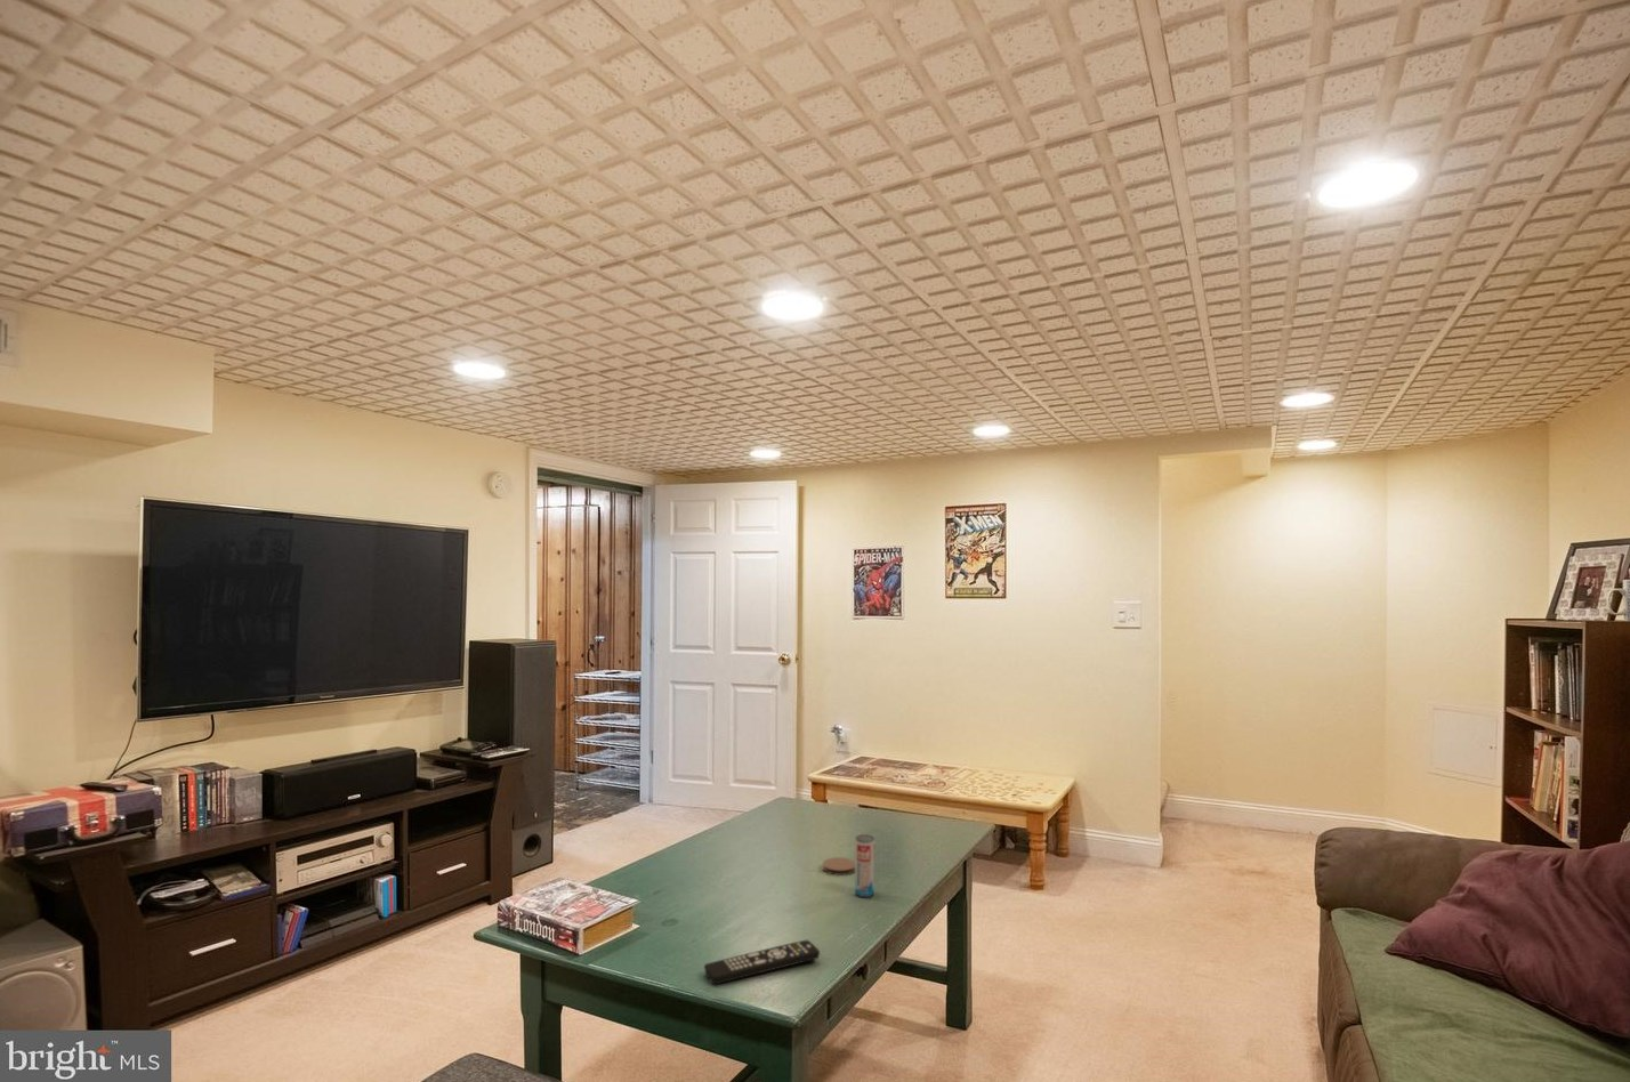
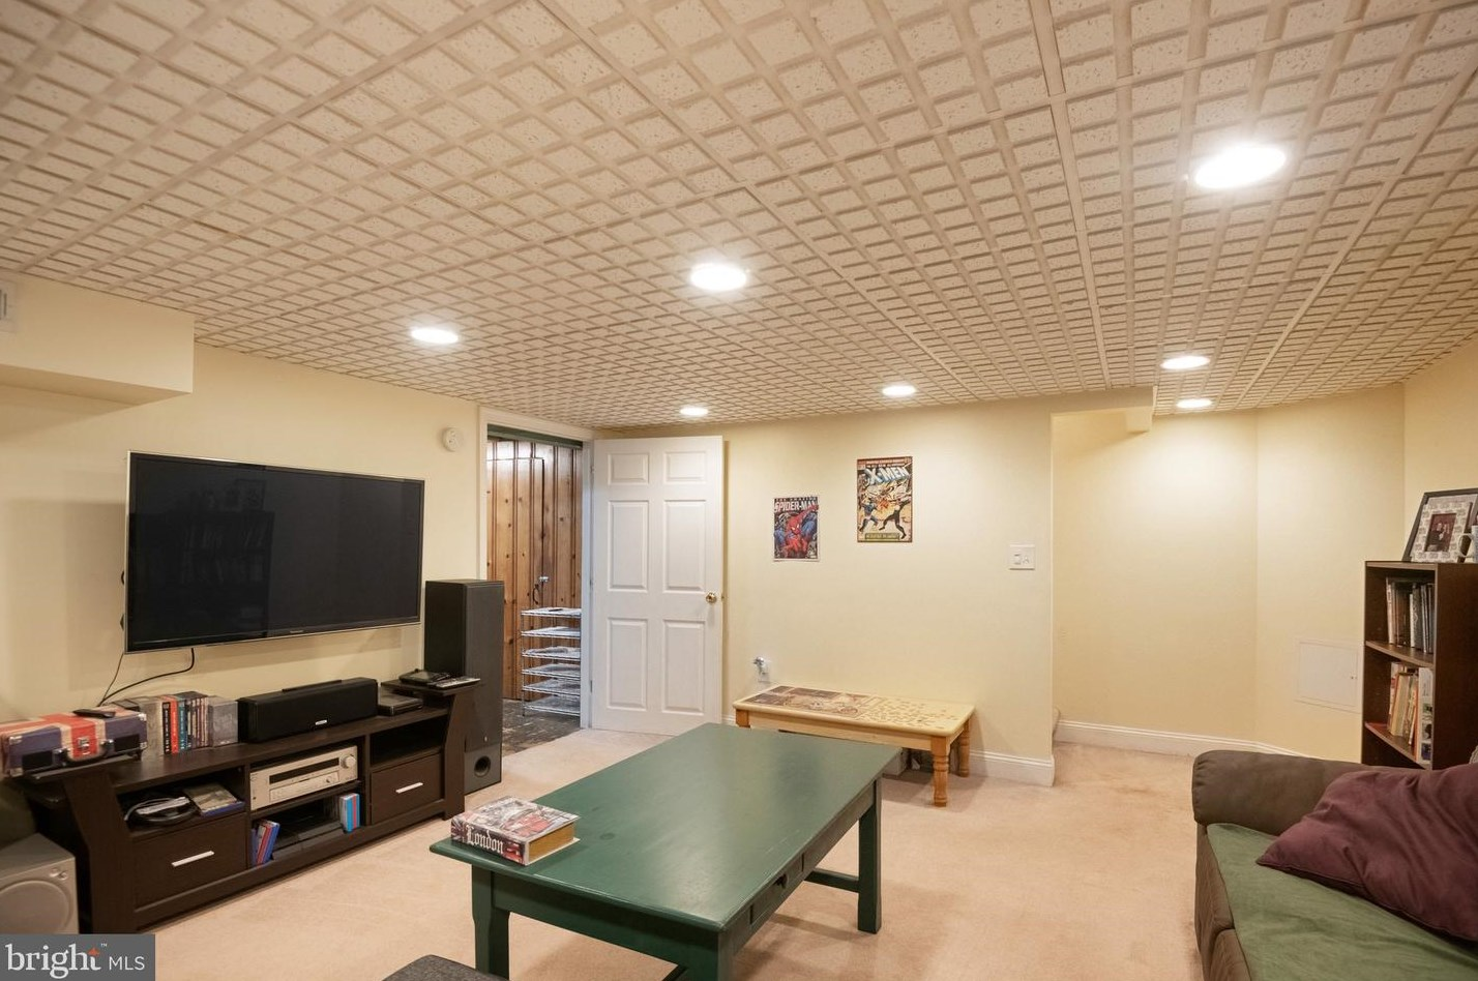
- remote control [703,940,821,985]
- coaster [822,856,855,877]
- beverage can [854,833,875,898]
